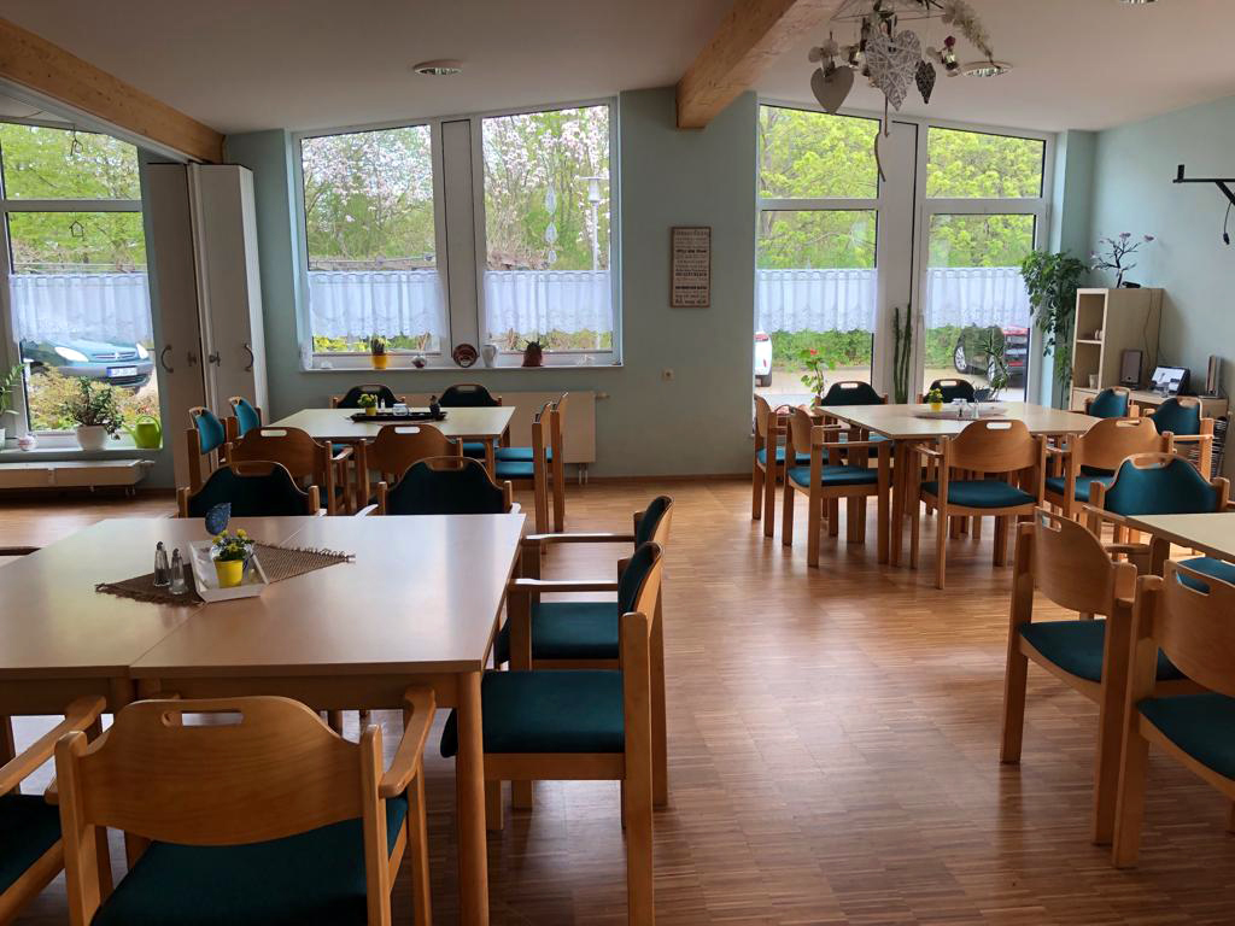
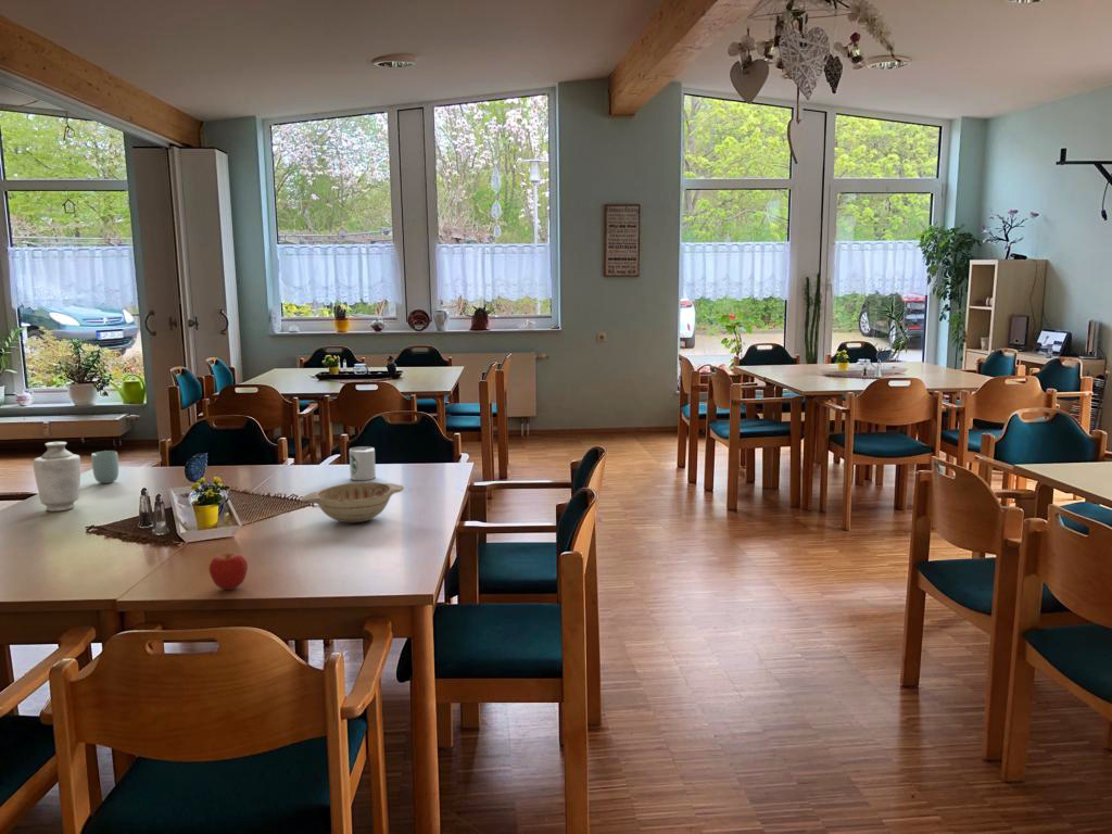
+ cup [90,450,119,484]
+ mug [349,445,377,481]
+ apple [208,553,249,591]
+ vase [33,441,81,513]
+ decorative bowl [300,481,405,523]
